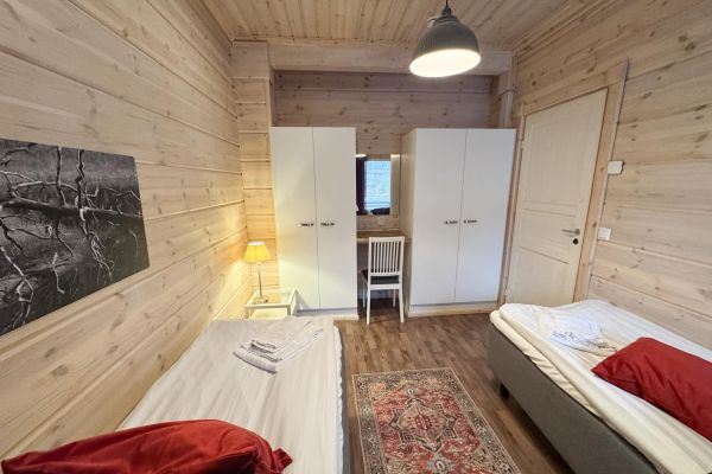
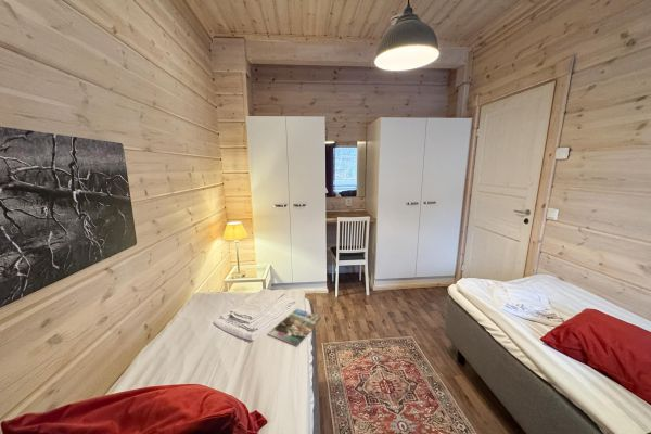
+ magazine [266,308,324,347]
